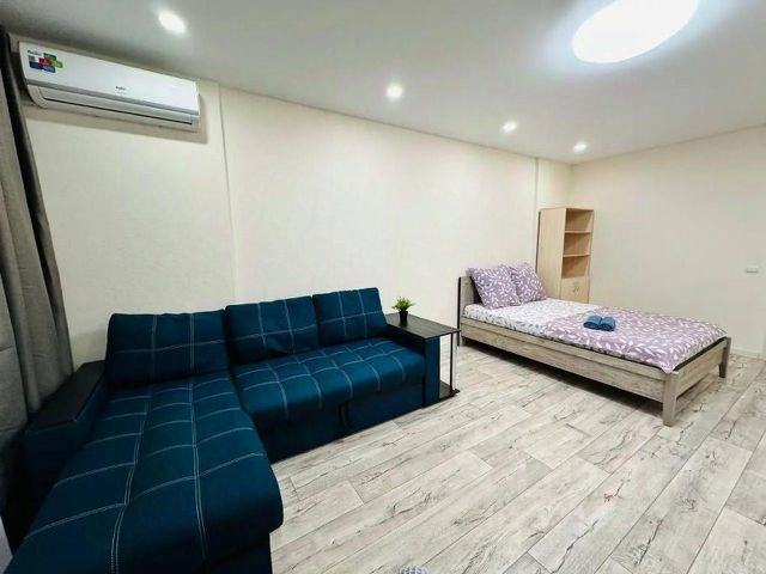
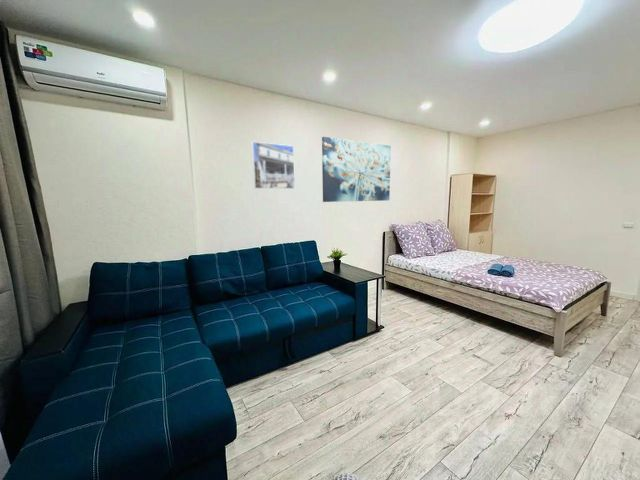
+ wall art [321,136,392,203]
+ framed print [251,141,296,190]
